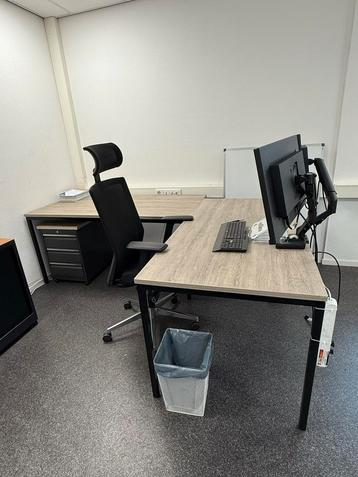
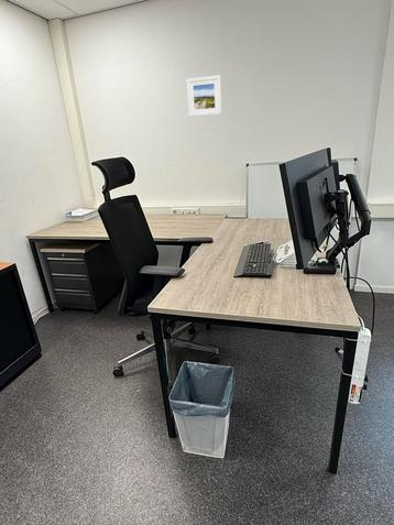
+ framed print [186,74,223,118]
